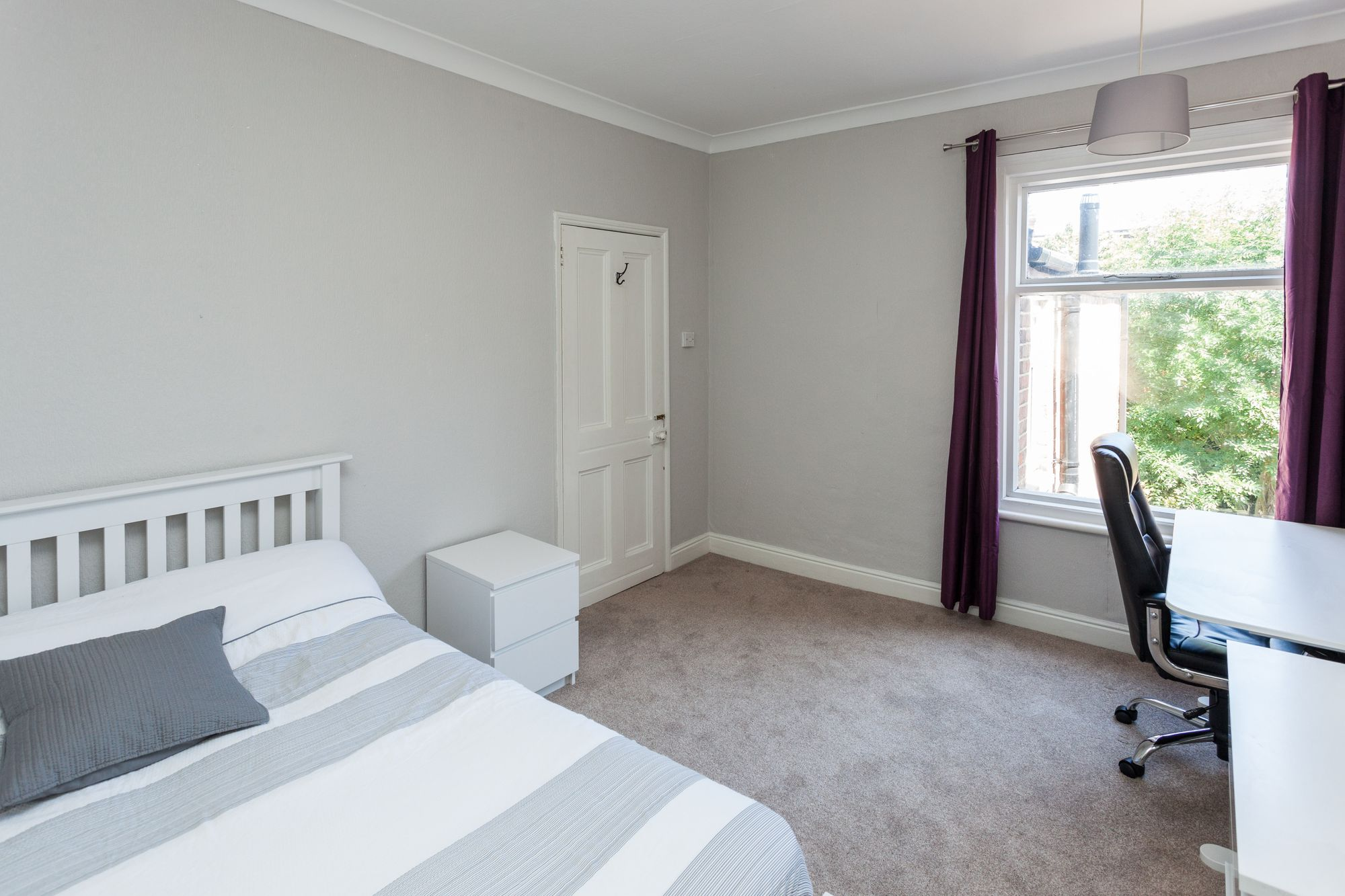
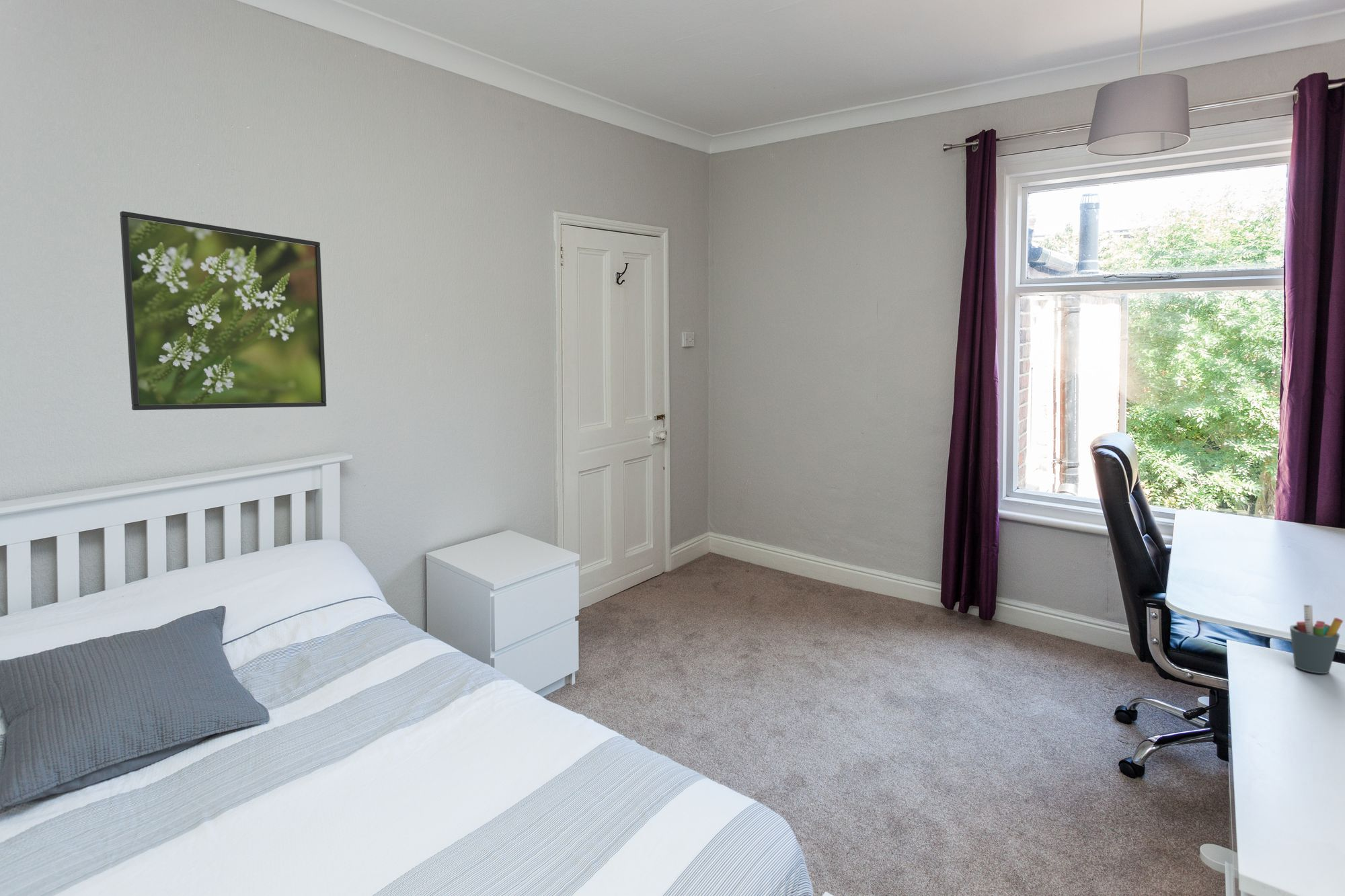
+ pen holder [1289,604,1344,674]
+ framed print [119,210,327,411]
